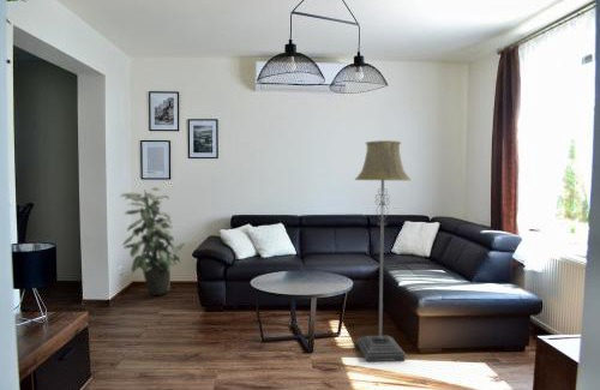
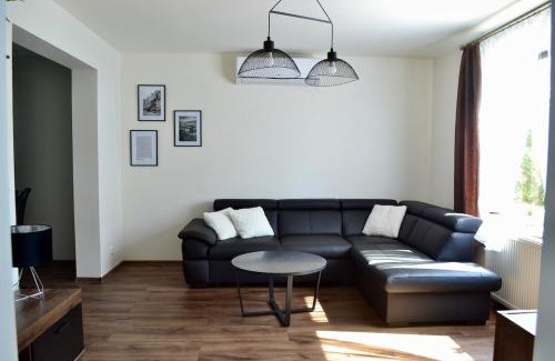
- indoor plant [119,186,186,296]
- floor lamp [354,139,412,362]
